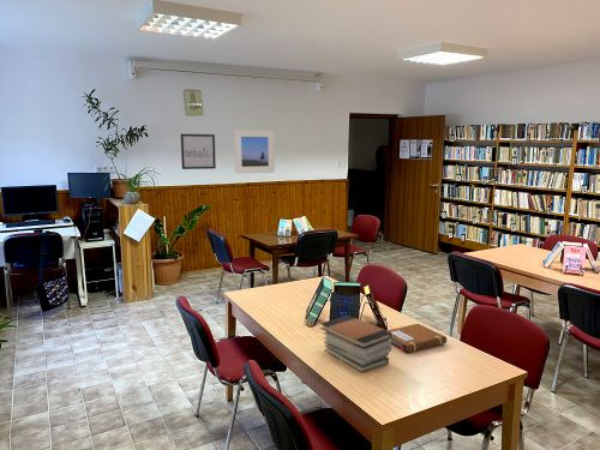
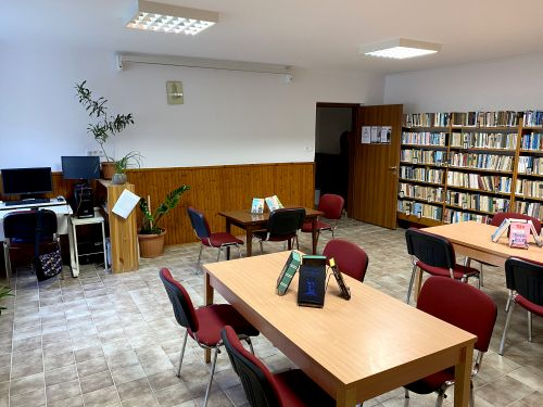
- wall art [180,133,217,170]
- book stack [319,314,392,373]
- notebook [386,323,448,354]
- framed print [233,128,276,174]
